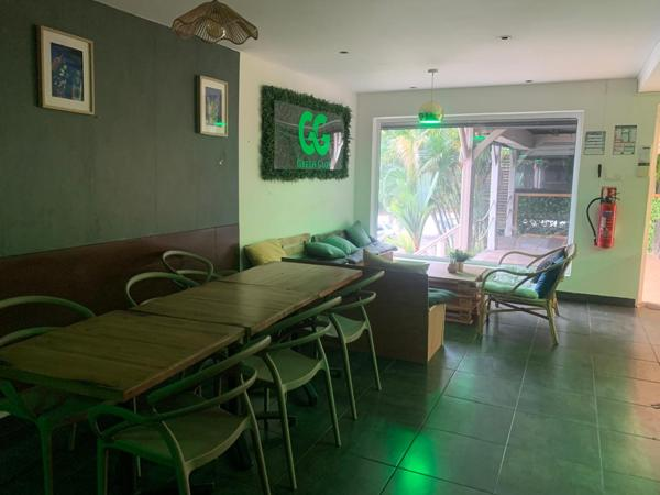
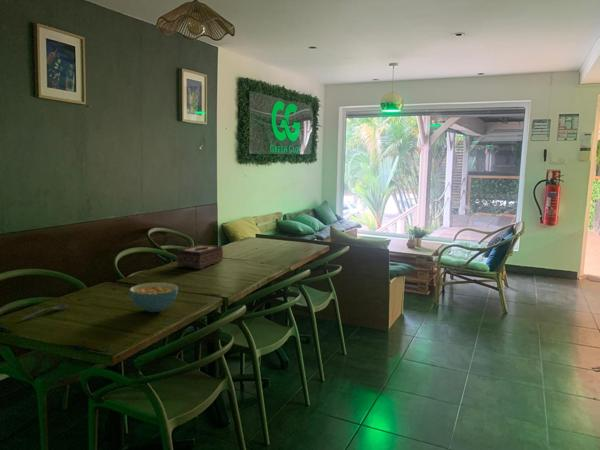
+ cereal bowl [129,282,179,313]
+ soupspoon [20,303,69,321]
+ tissue box [176,243,224,270]
